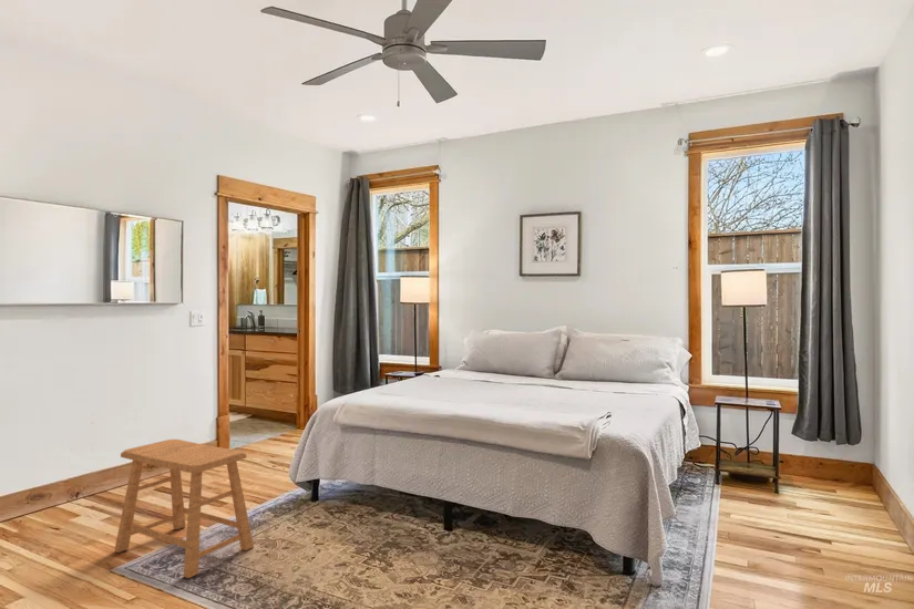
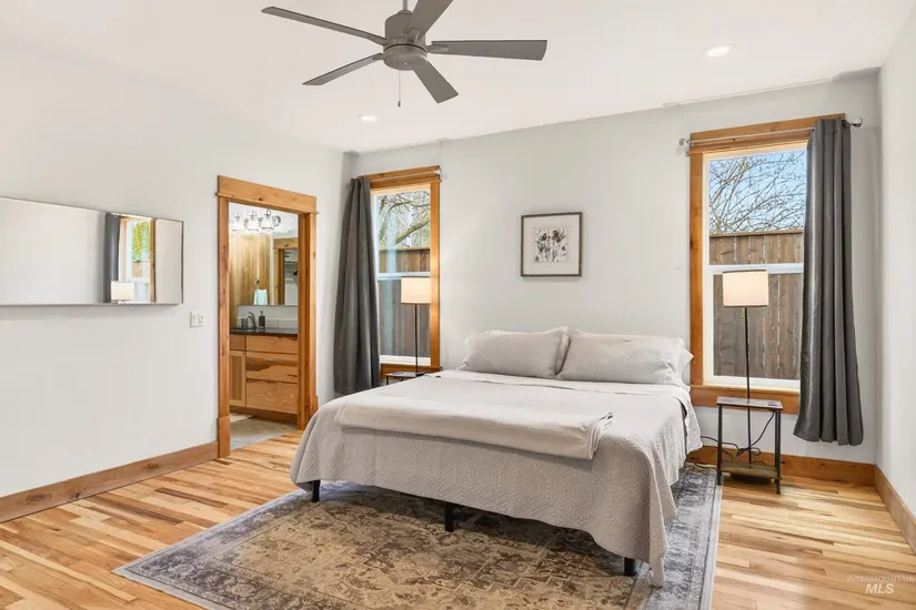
- stool [113,438,255,579]
